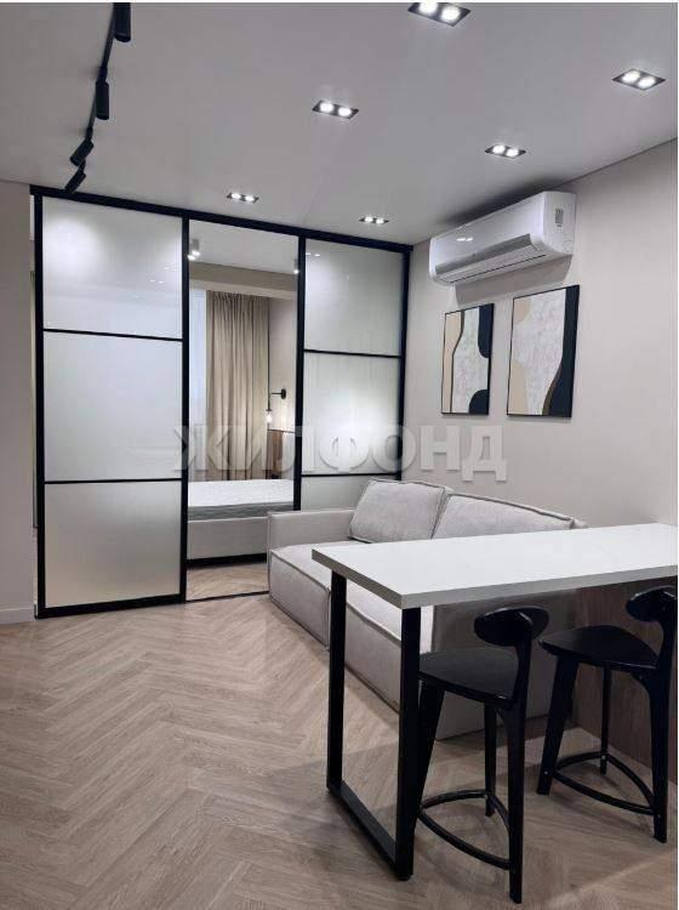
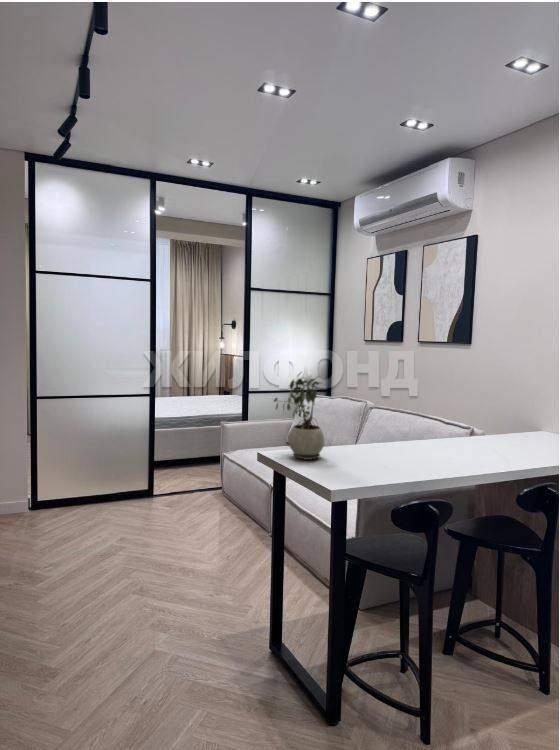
+ potted plant [272,371,325,461]
